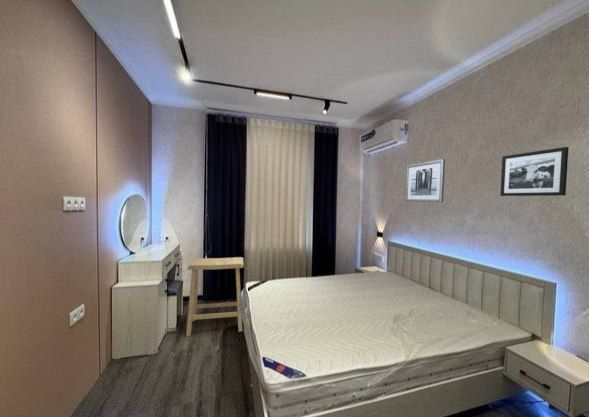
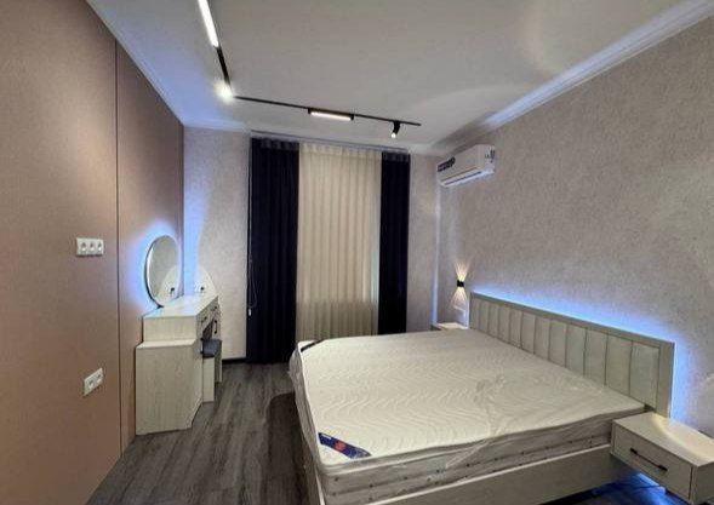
- stool [185,256,245,337]
- picture frame [499,146,570,197]
- wall art [404,158,446,203]
